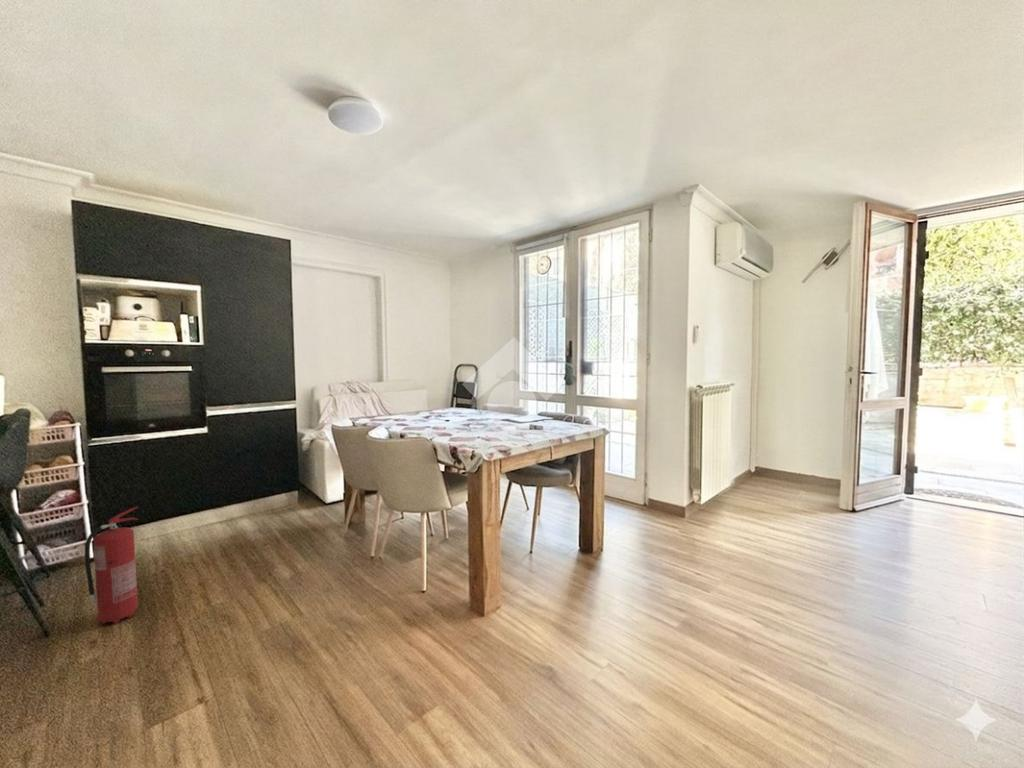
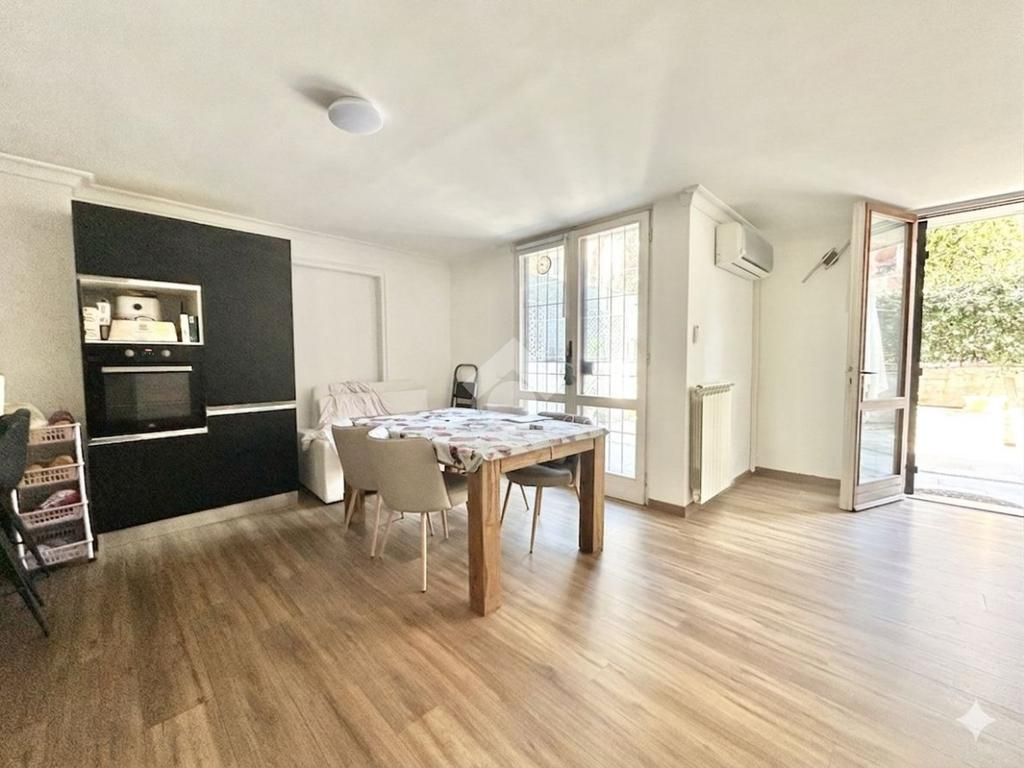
- fire extinguisher [84,506,140,625]
